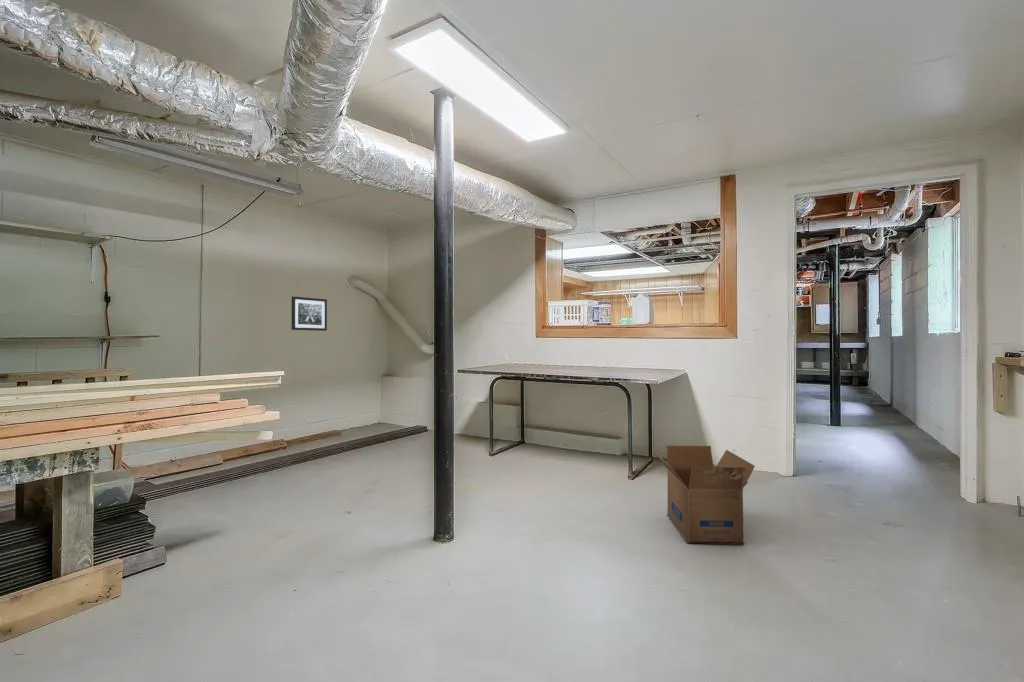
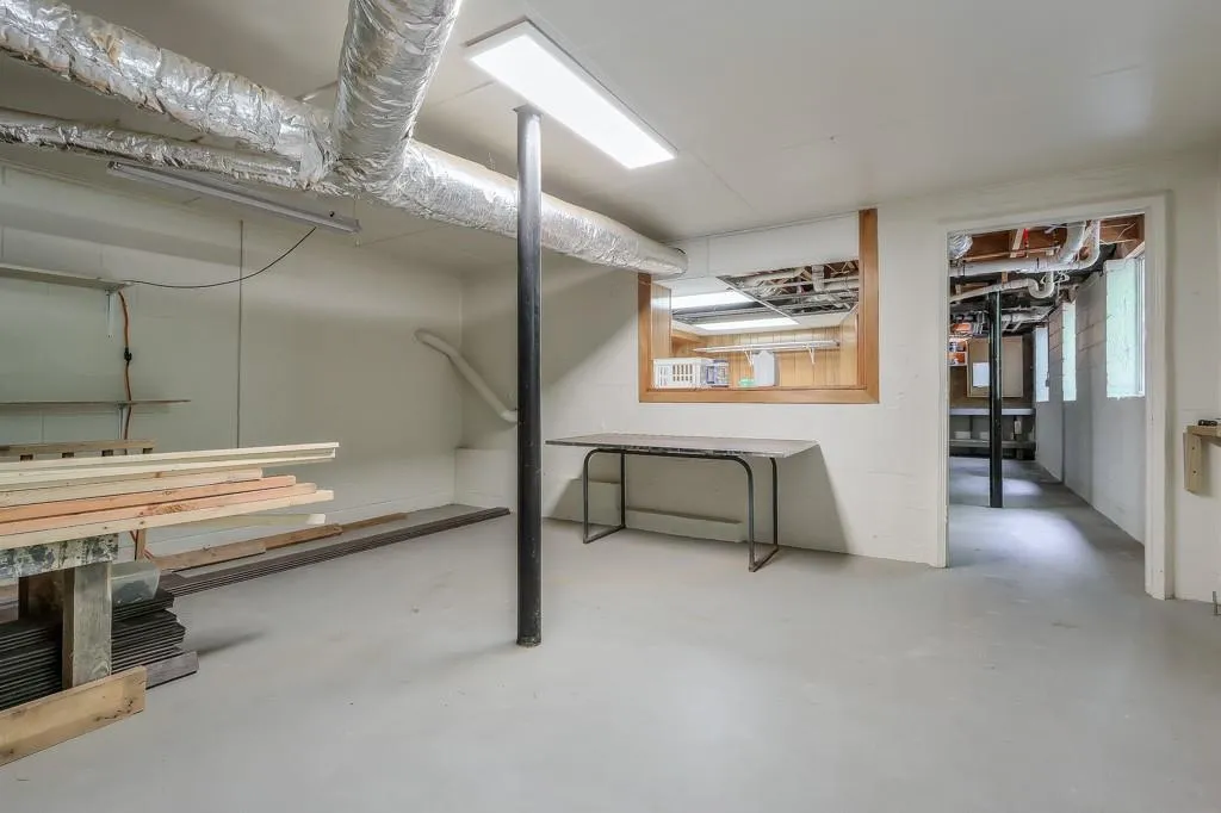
- wall art [291,295,328,332]
- cardboard box [652,444,756,546]
